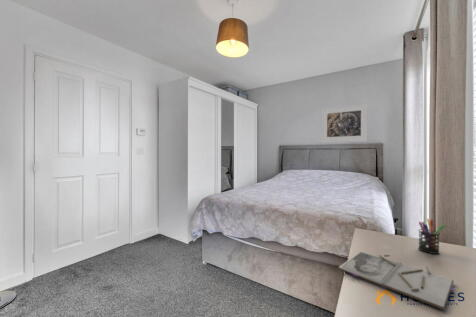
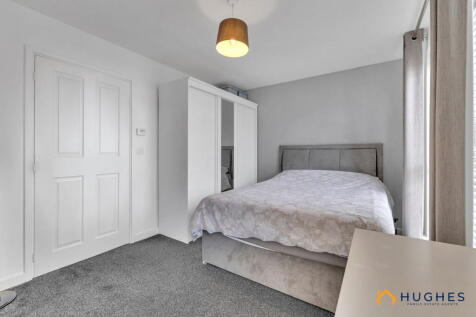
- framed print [321,103,369,144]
- pen holder [418,218,446,255]
- notebook [337,250,456,311]
